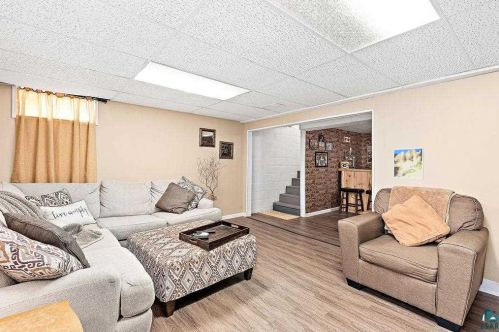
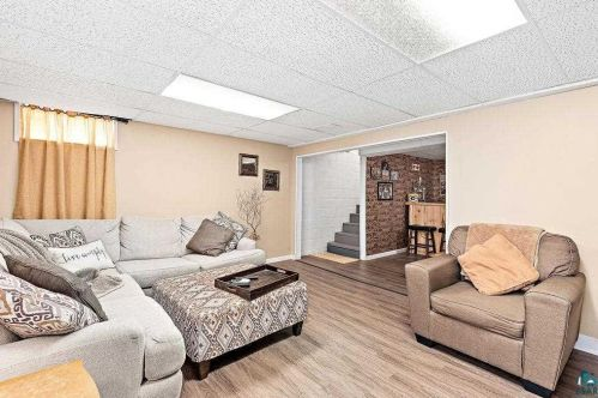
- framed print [392,147,425,180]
